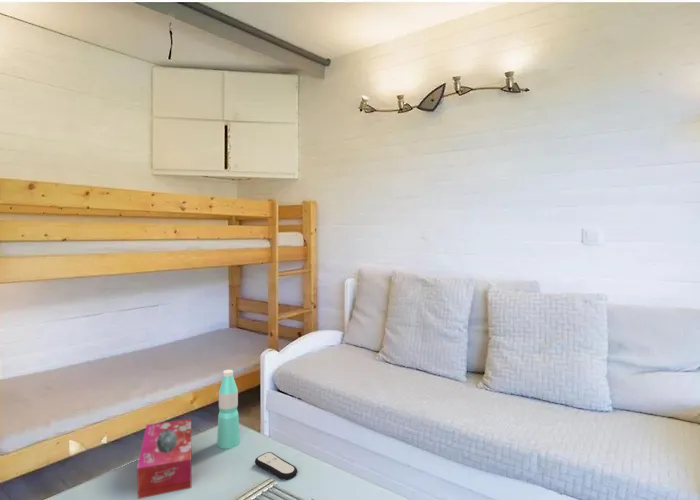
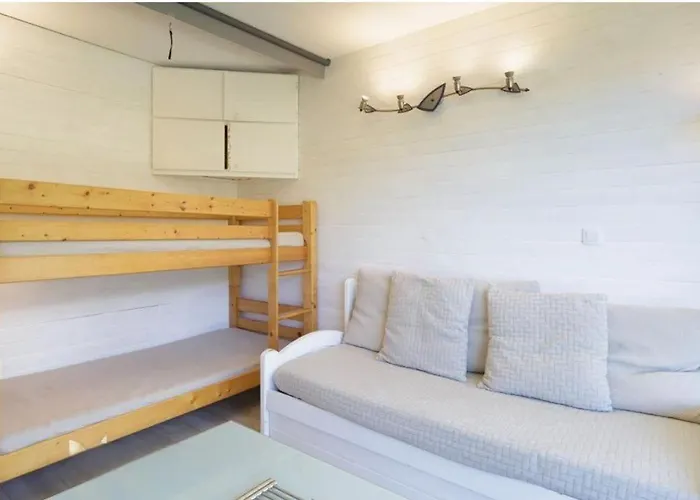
- remote control [254,451,298,481]
- water bottle [216,369,241,450]
- tissue box [136,418,192,500]
